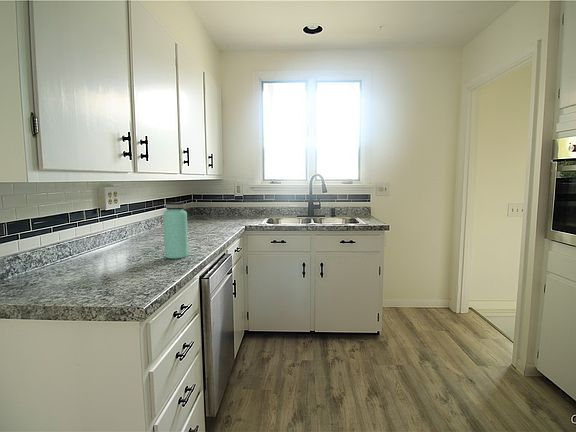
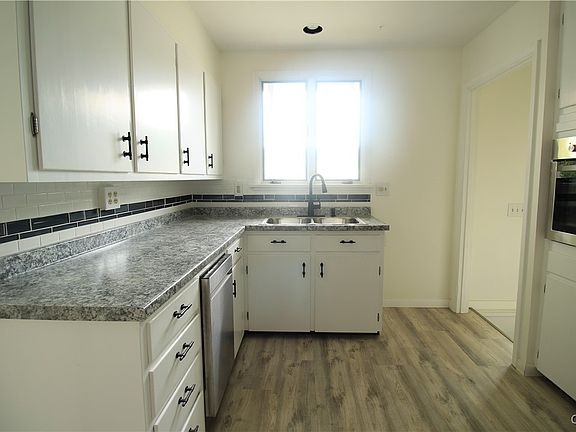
- bottle [163,201,189,259]
